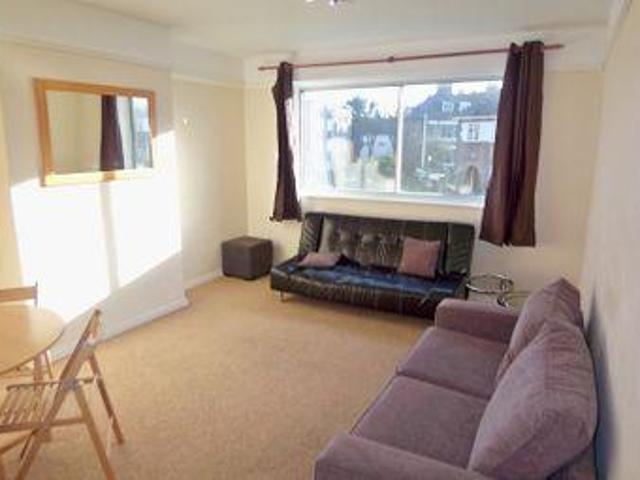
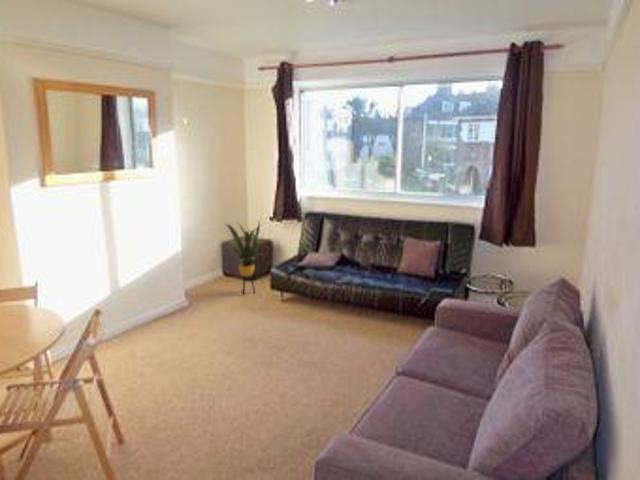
+ house plant [224,220,270,296]
